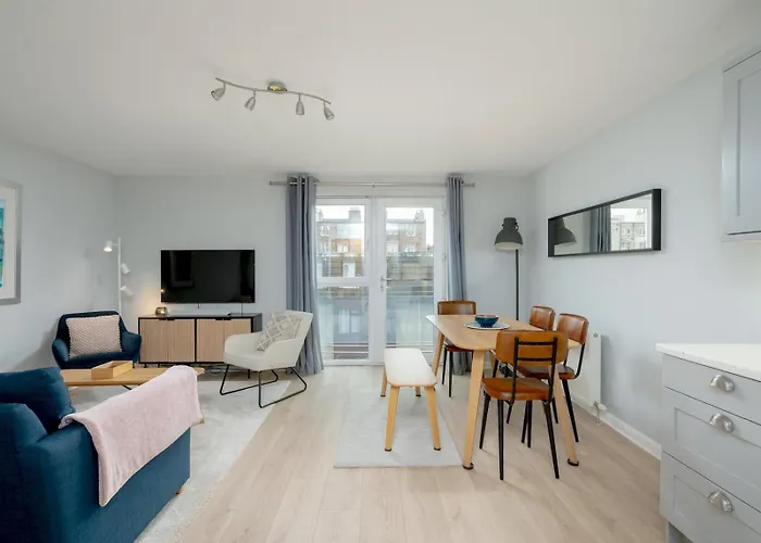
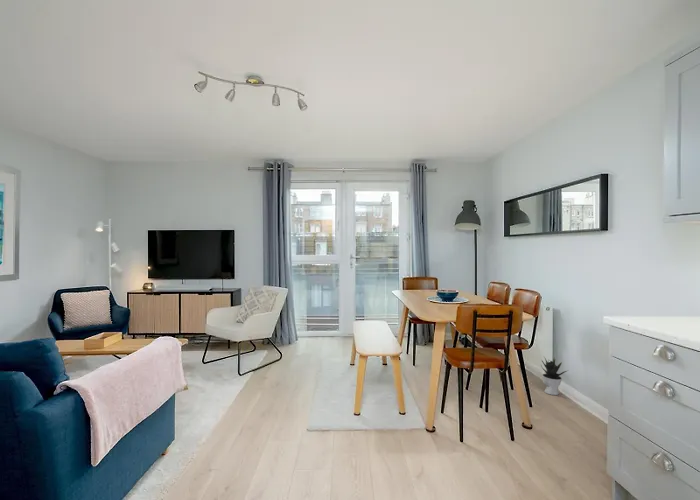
+ potted plant [540,356,568,396]
